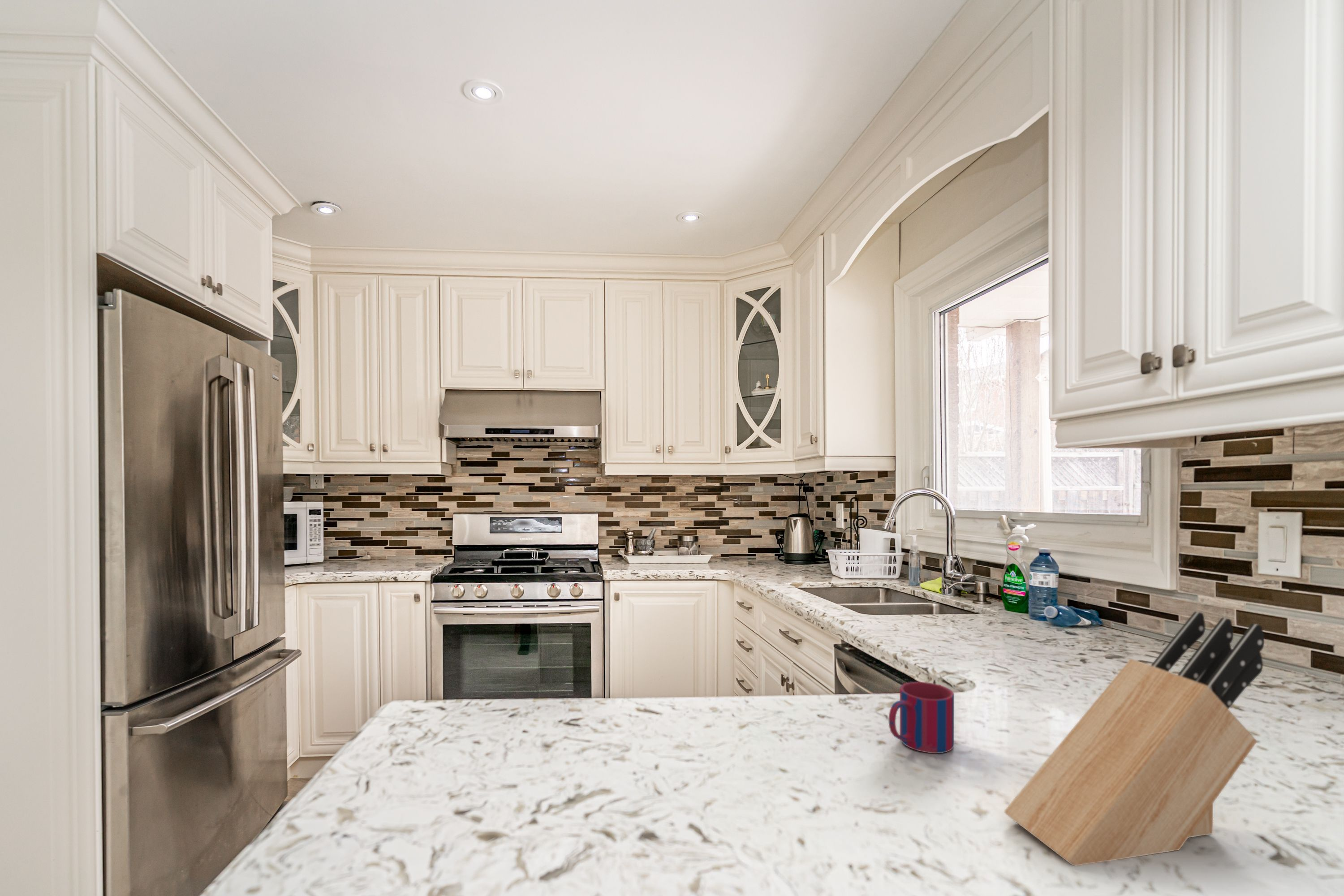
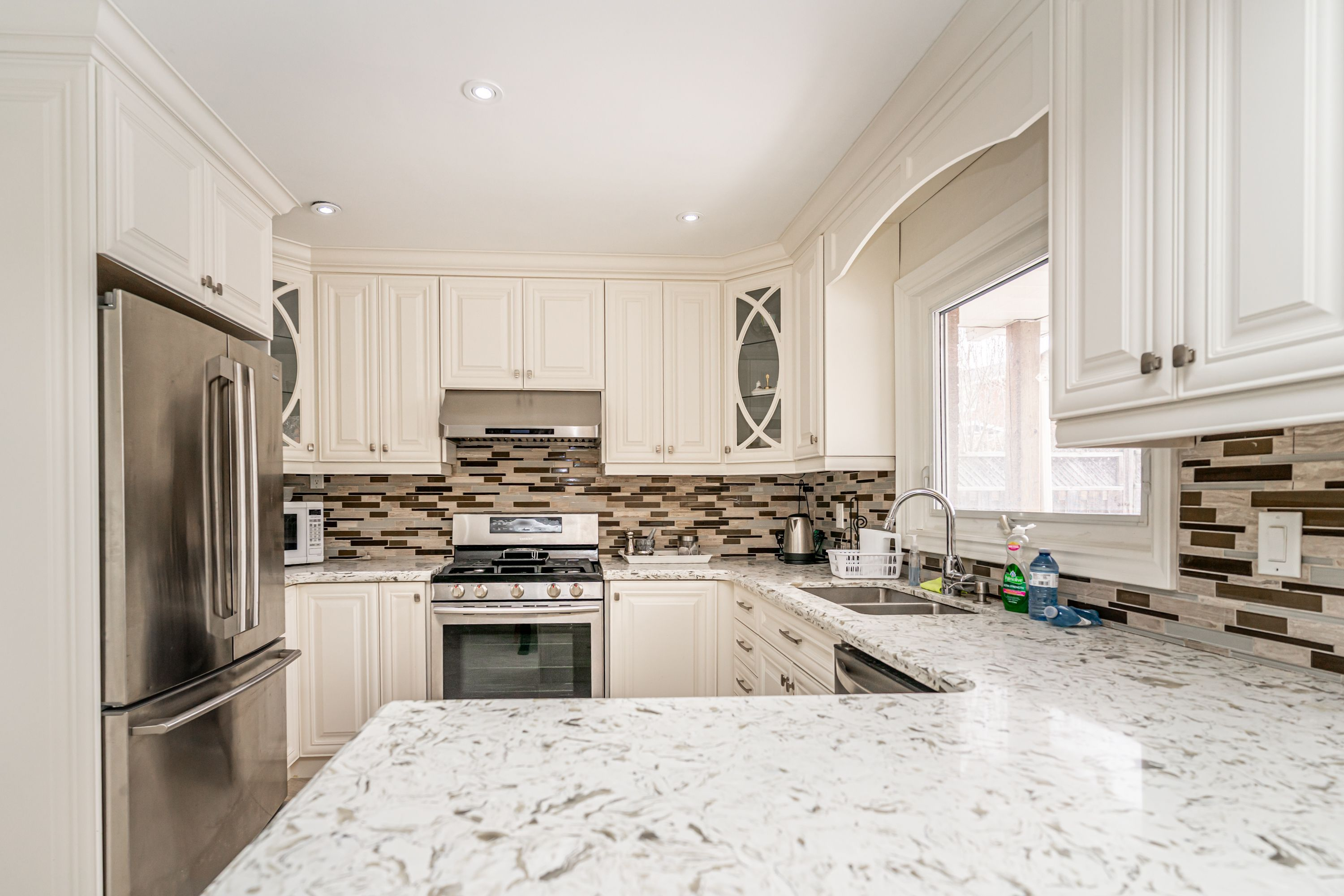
- knife block [1004,611,1265,866]
- mug [888,681,955,754]
